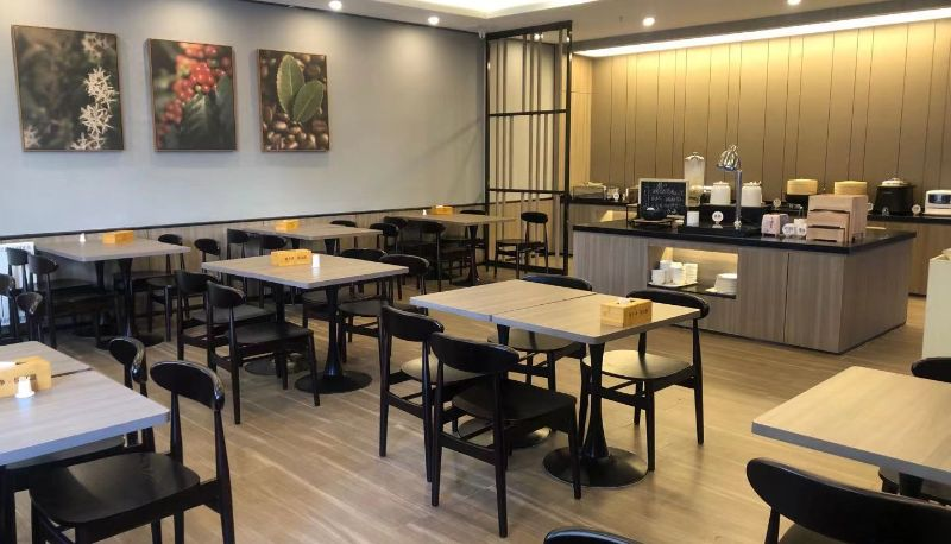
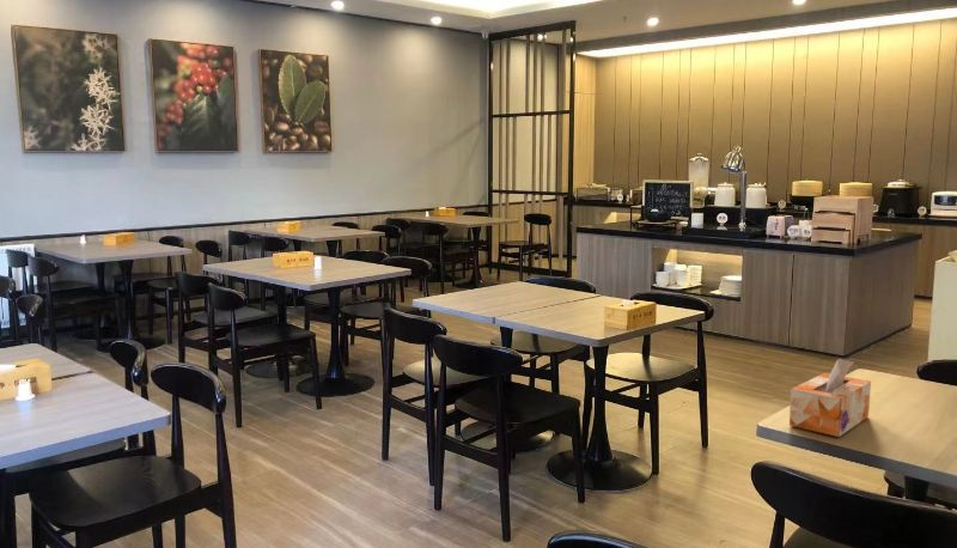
+ tissue box [788,358,872,438]
